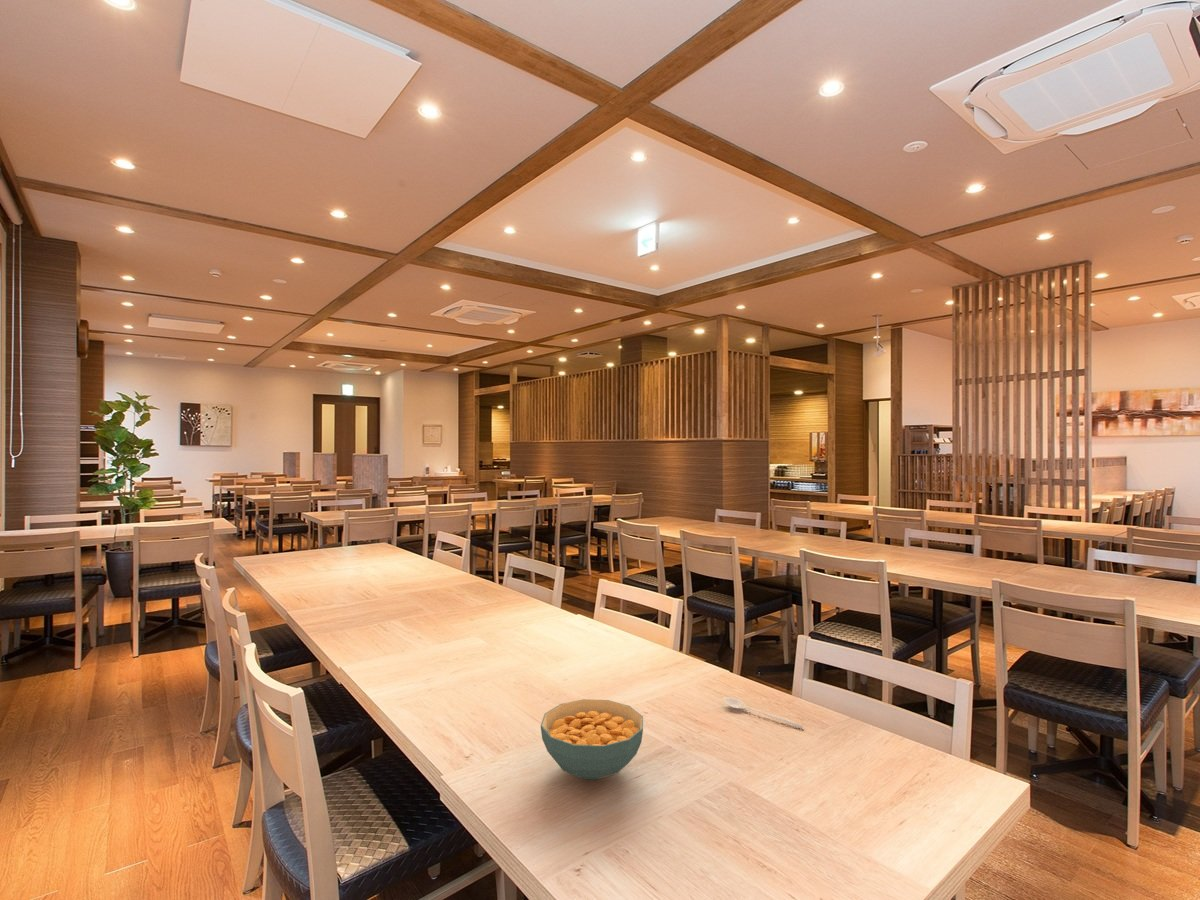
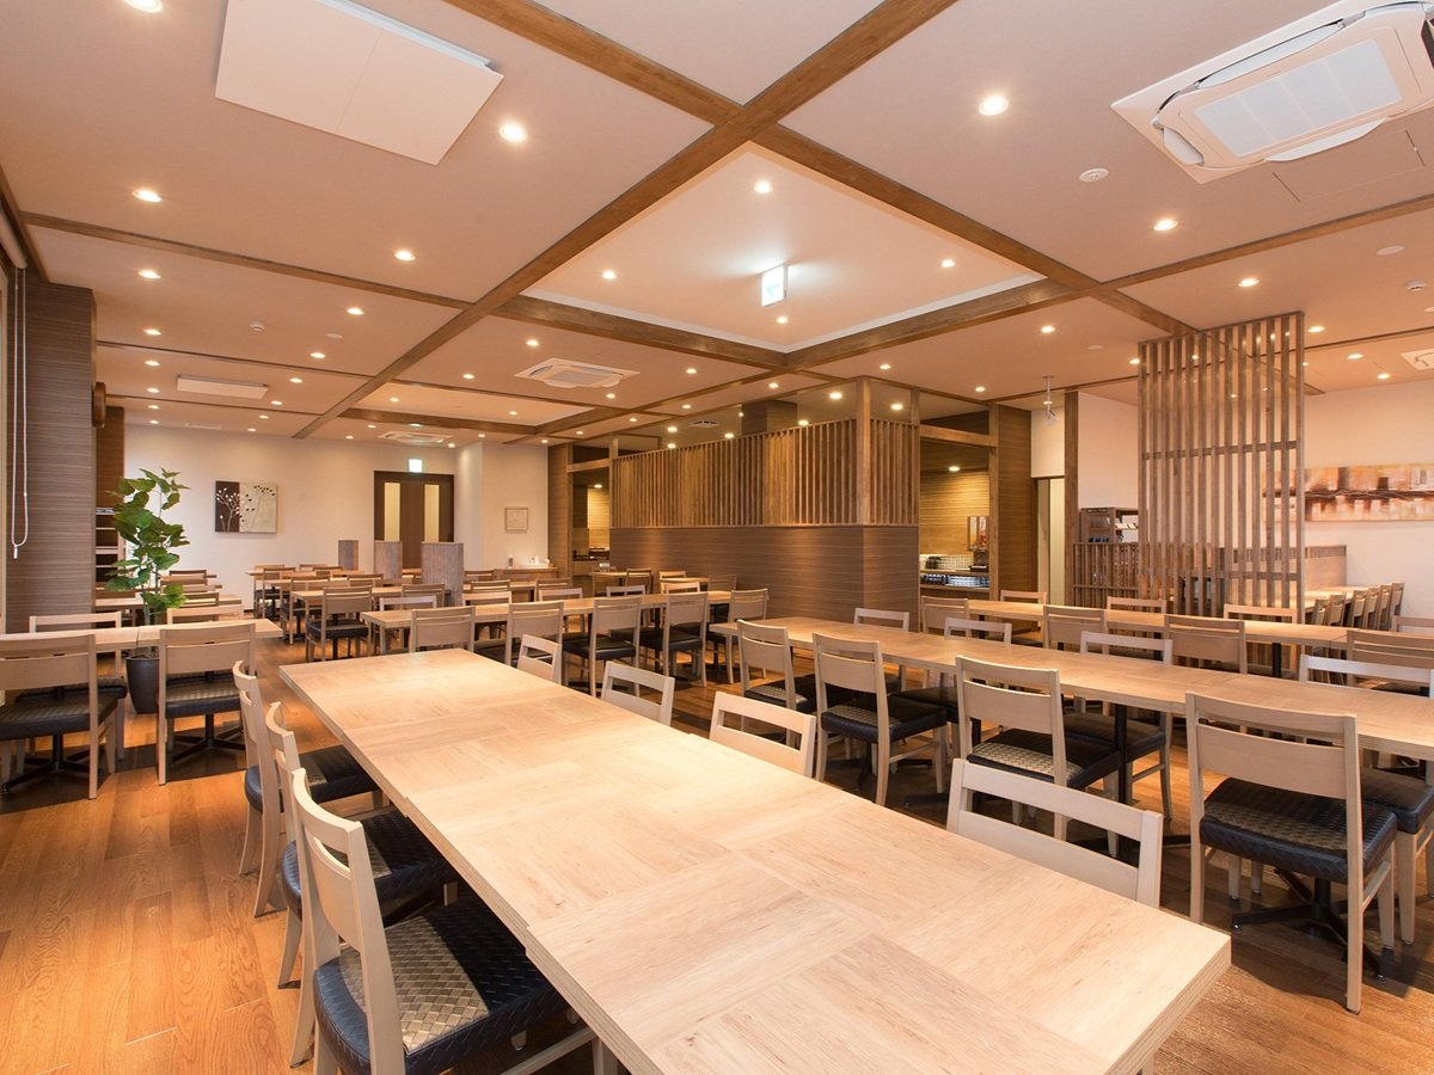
- stirrer [722,696,804,729]
- cereal bowl [540,698,644,781]
